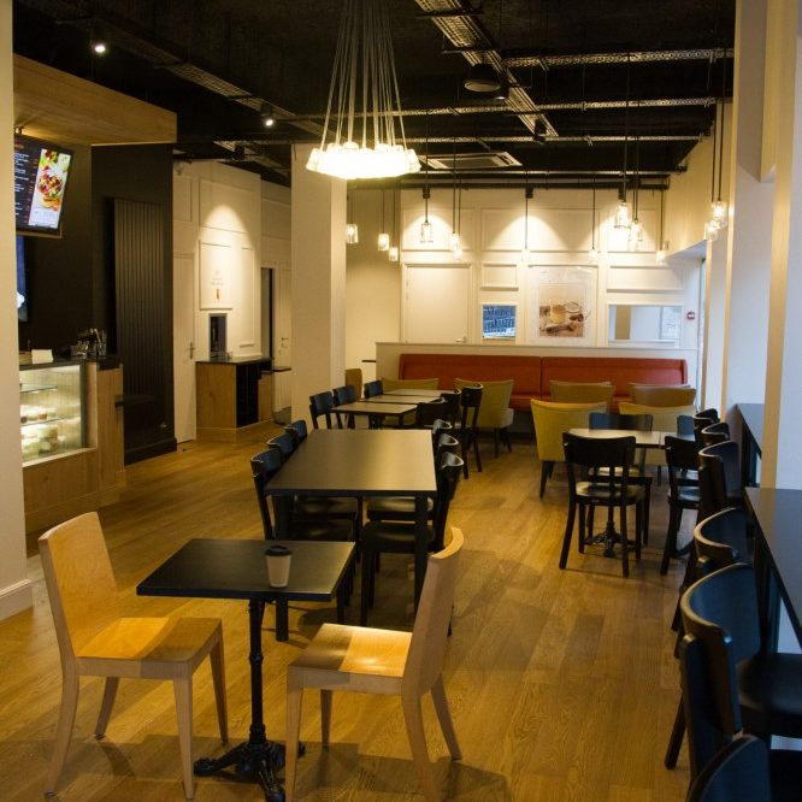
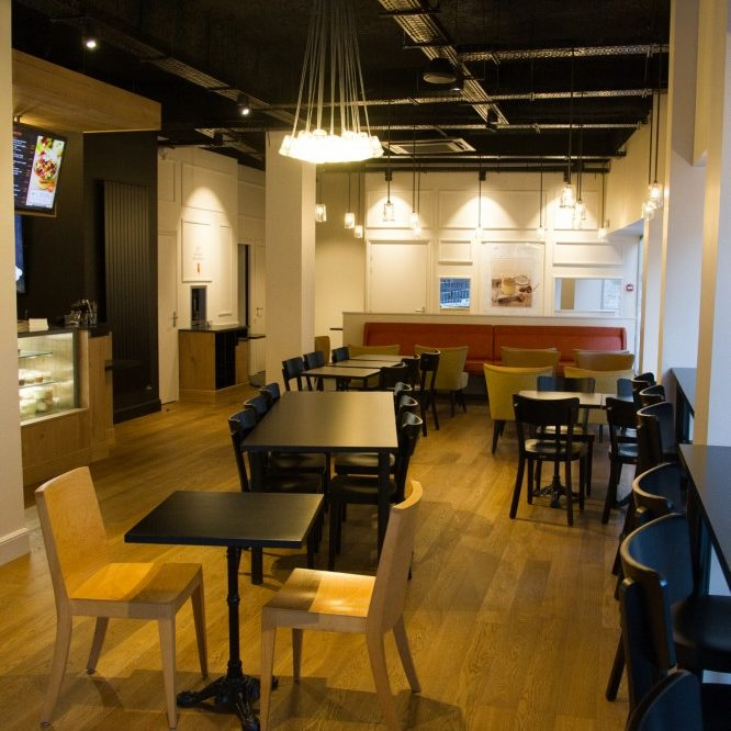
- coffee cup [263,543,294,588]
